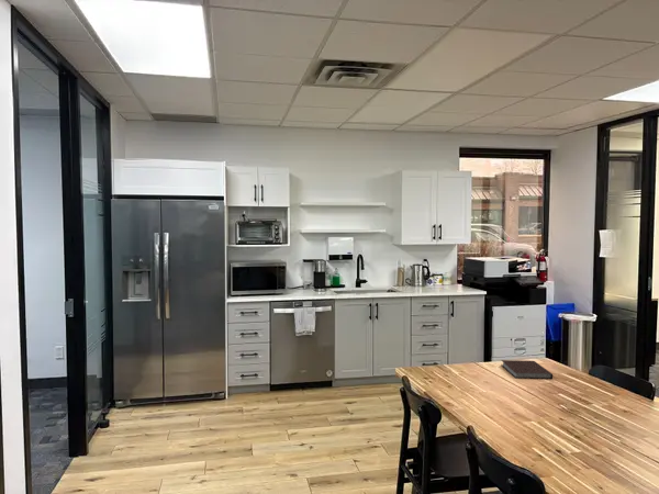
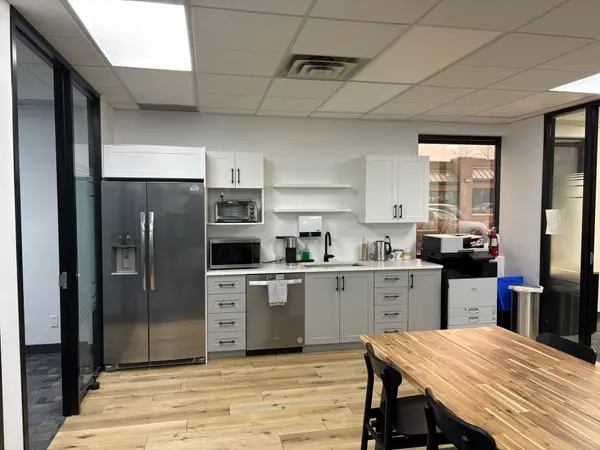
- notebook [500,359,554,380]
